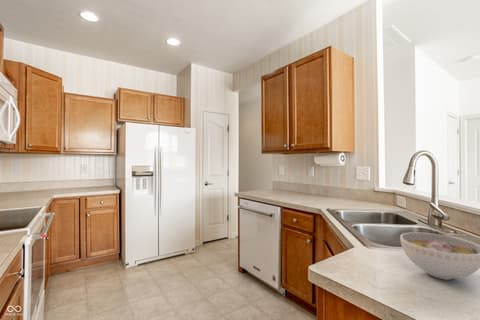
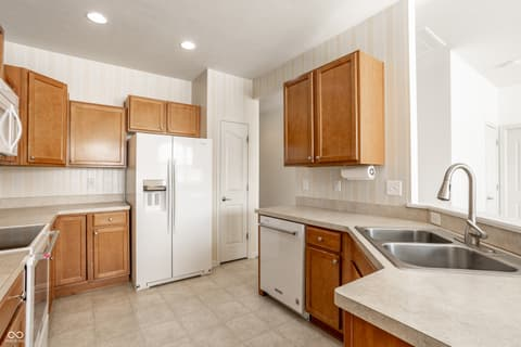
- bowl [399,231,480,281]
